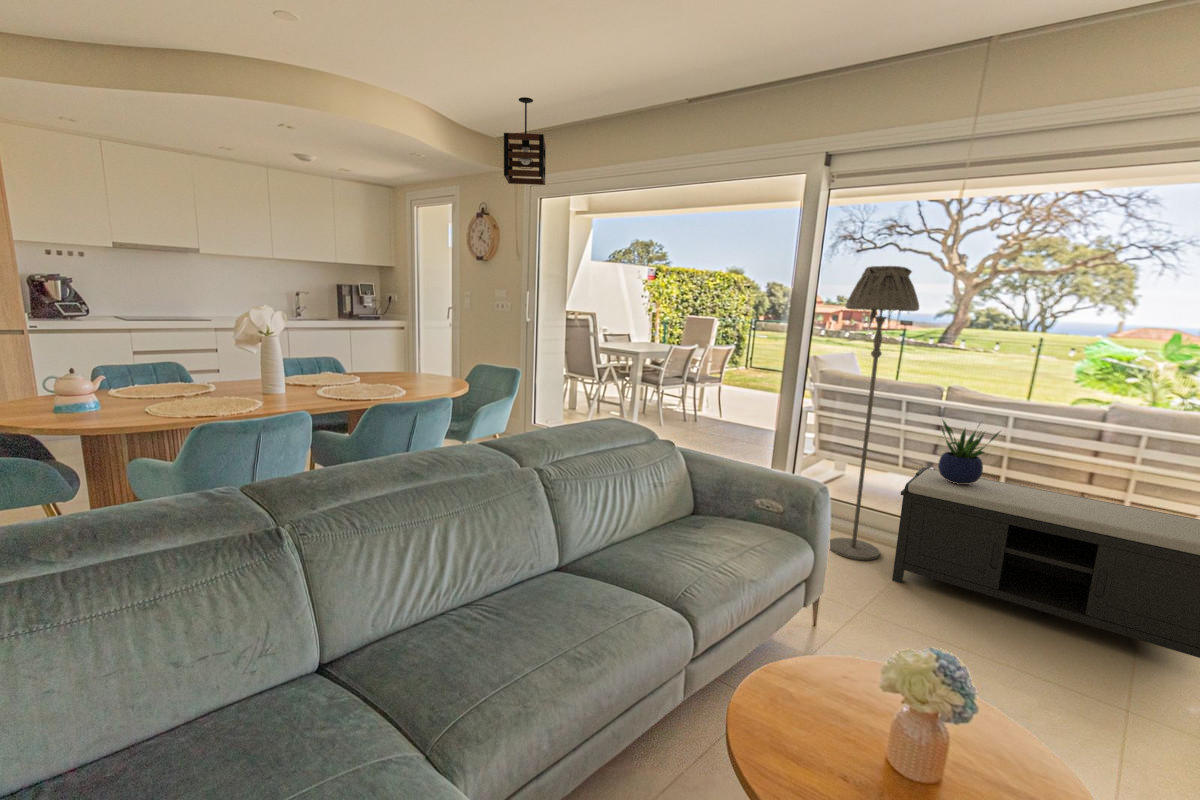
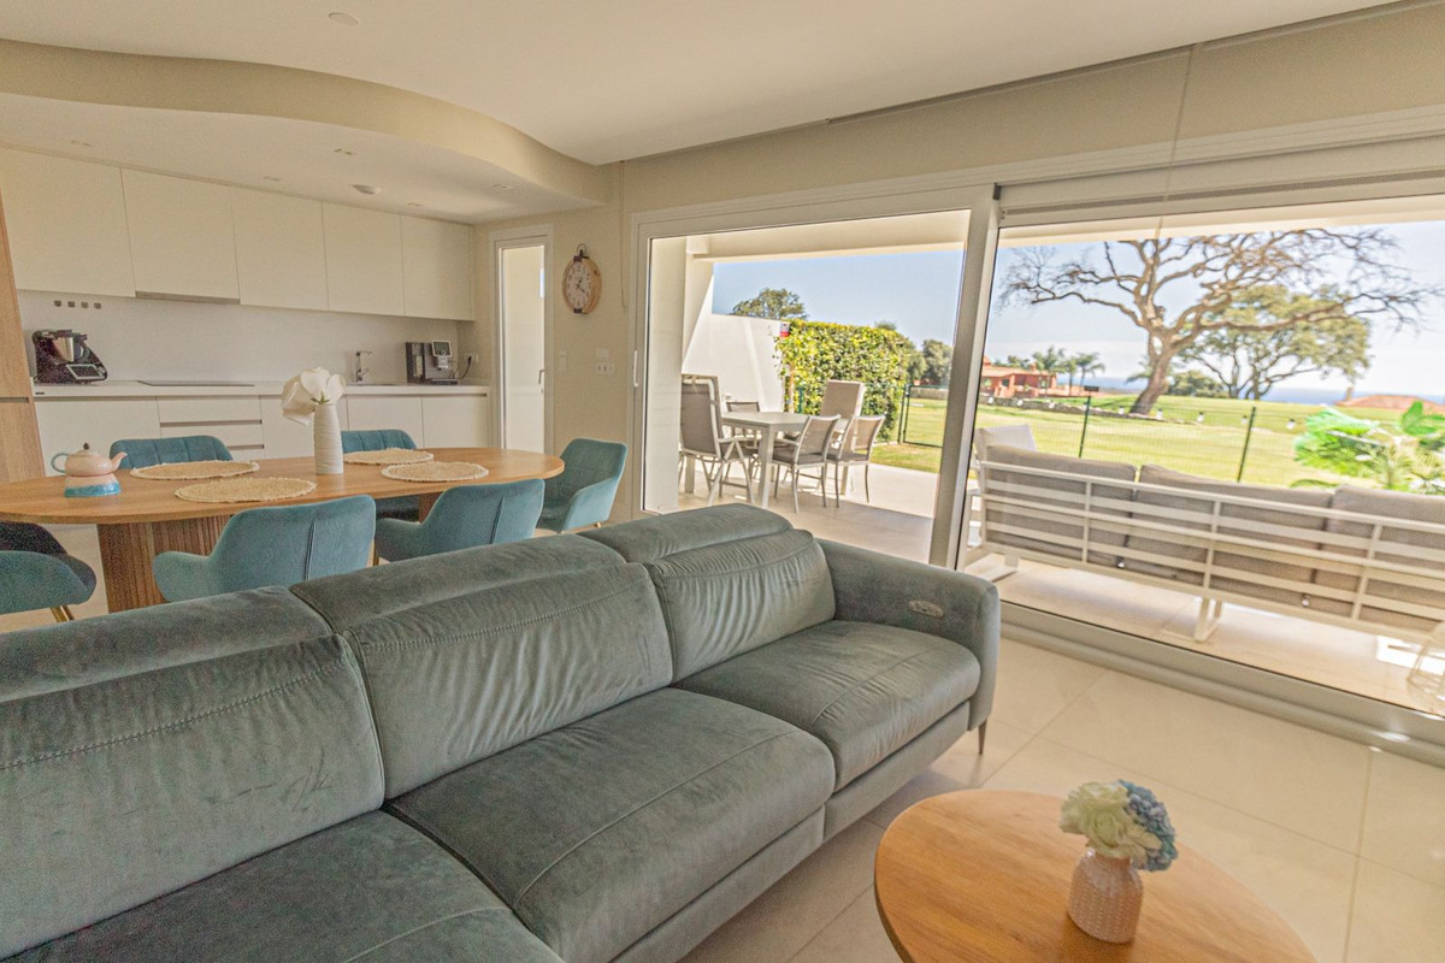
- pendant light [503,96,547,186]
- floor lamp [829,265,920,562]
- potted plant [937,418,1003,484]
- bench [891,466,1200,659]
